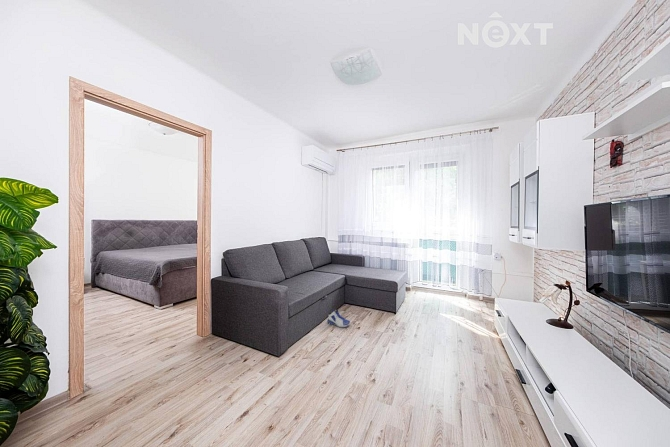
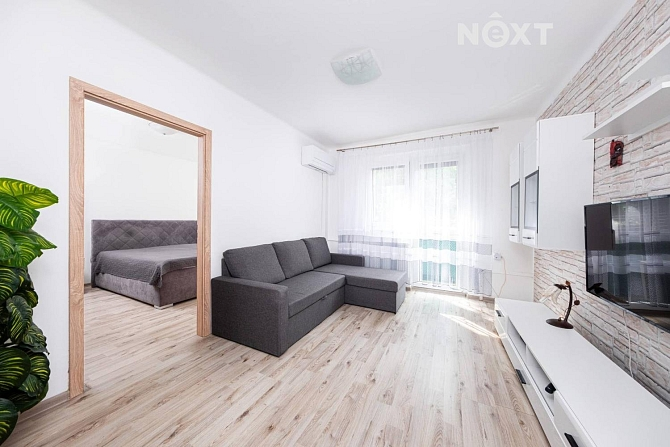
- sneaker [326,308,351,328]
